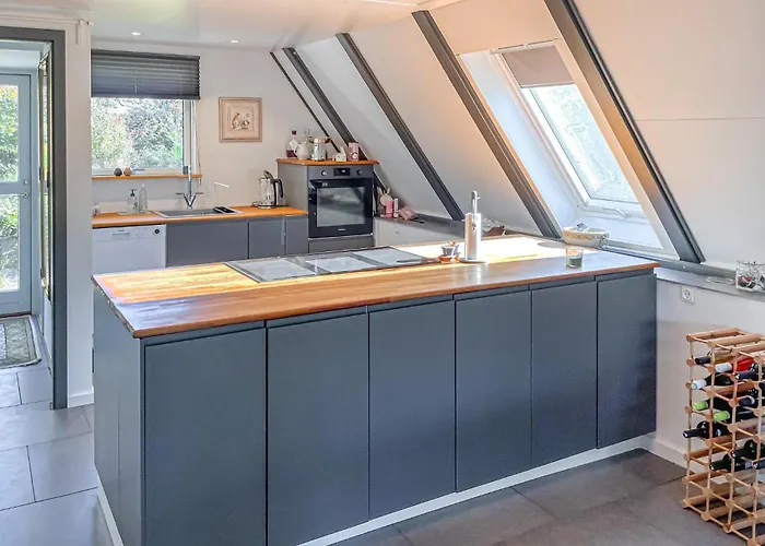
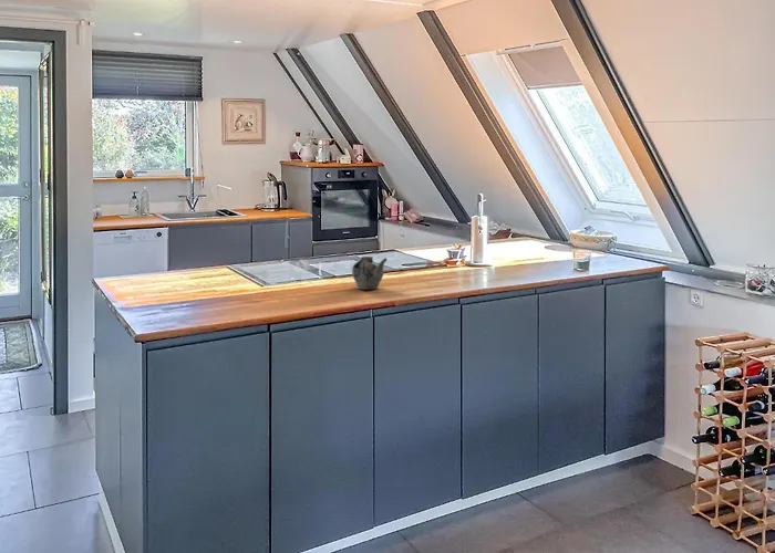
+ teapot [351,255,389,290]
